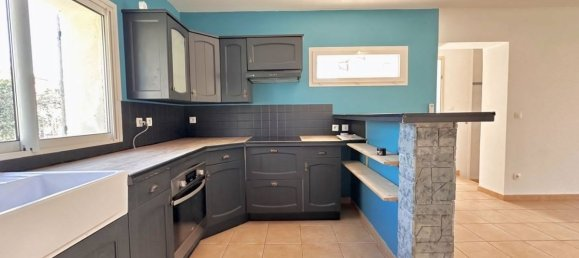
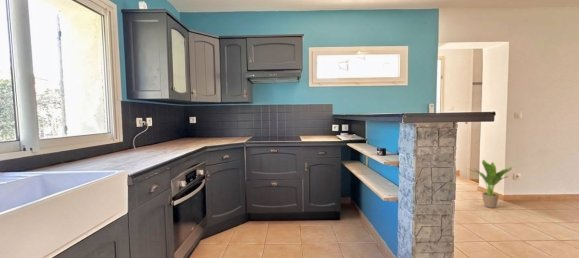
+ potted plant [468,159,513,209]
